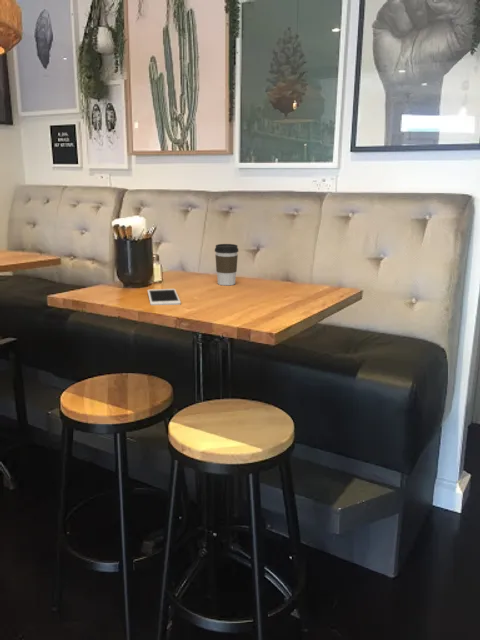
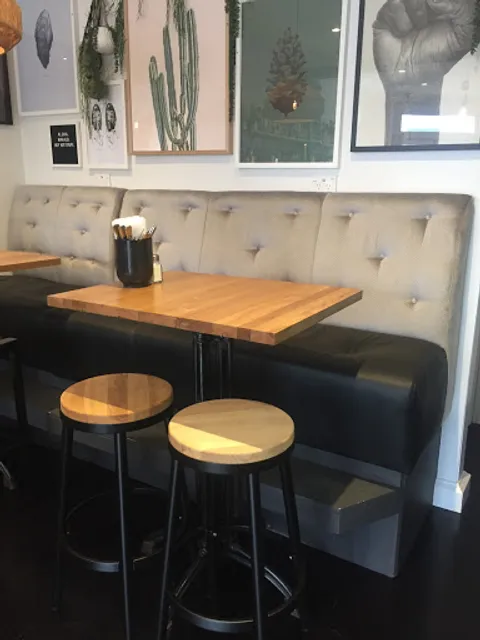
- coffee cup [214,243,239,286]
- cell phone [147,288,182,306]
